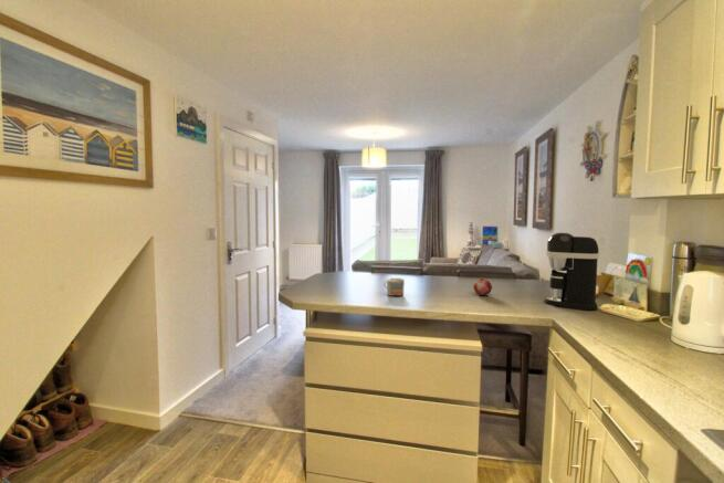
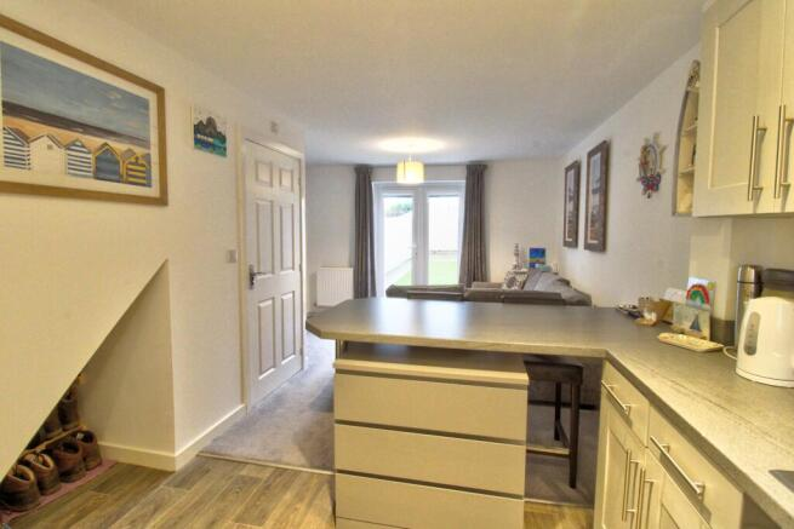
- coffee maker [543,232,600,311]
- fruit [472,276,493,296]
- mug [382,277,406,297]
